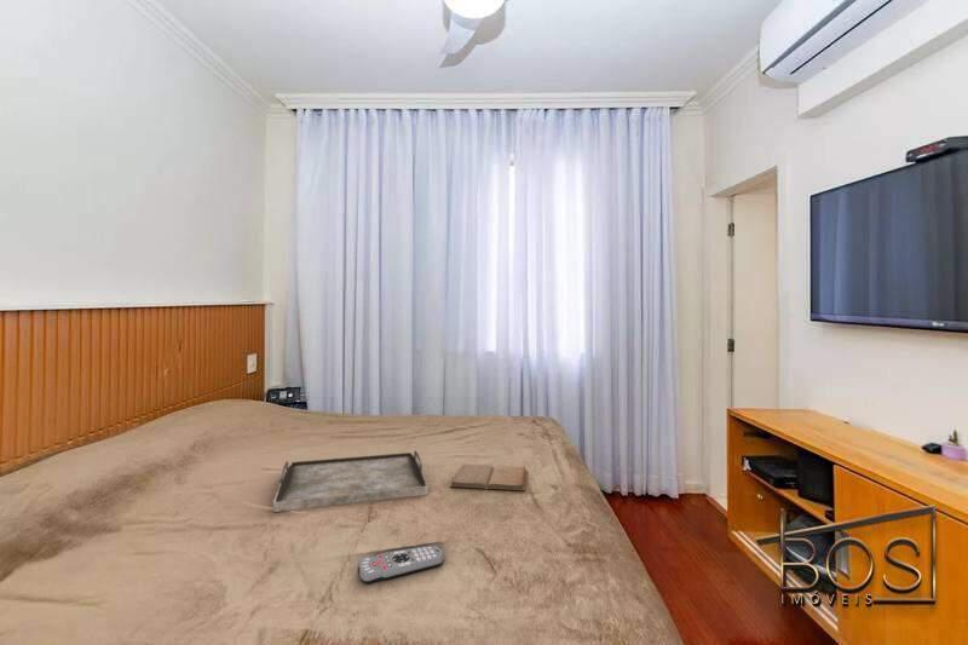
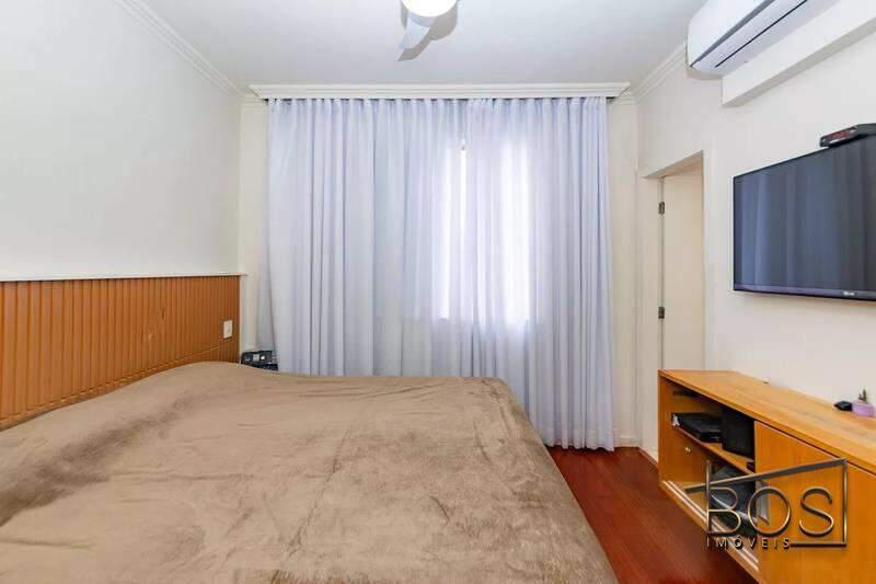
- remote control [357,543,445,584]
- serving tray [272,449,428,513]
- book [449,462,529,491]
